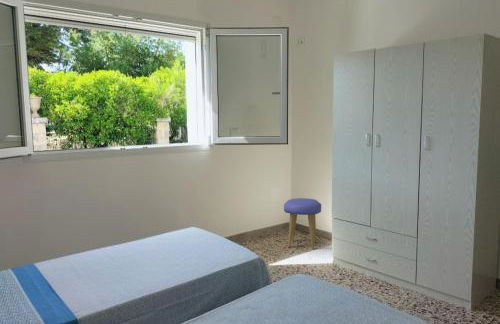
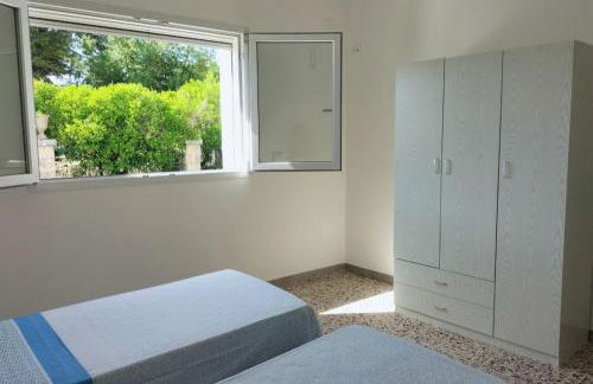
- stool [283,197,322,250]
